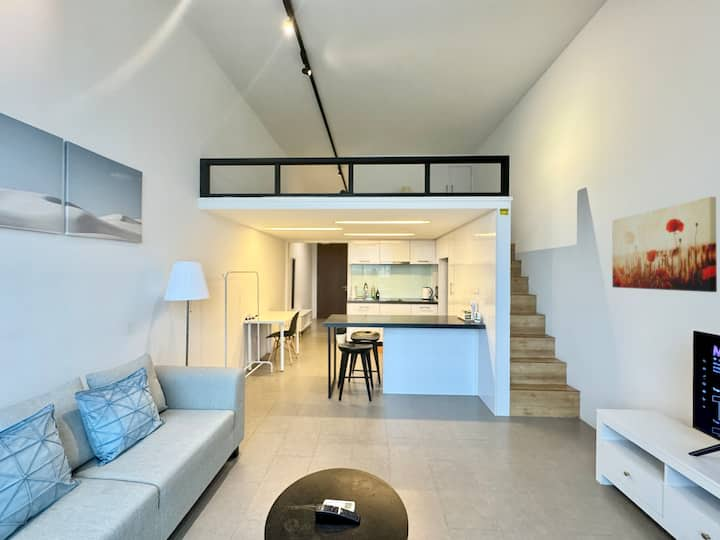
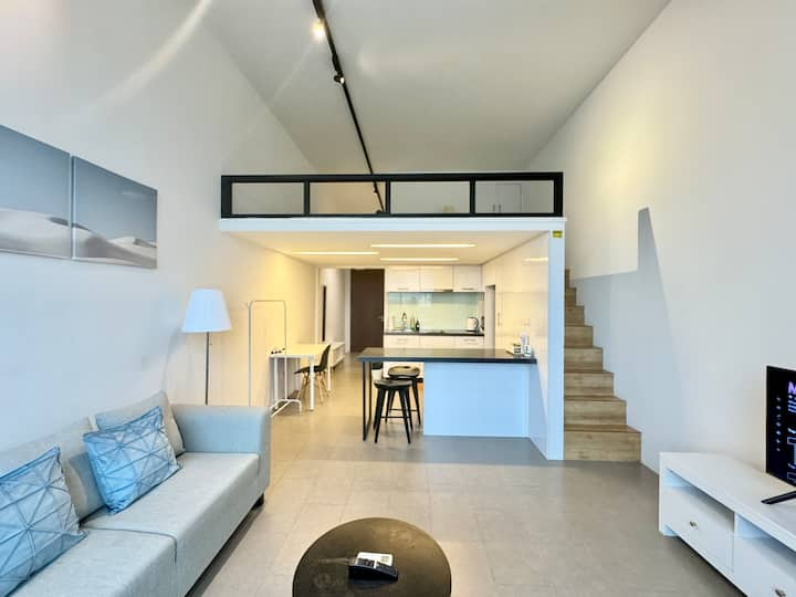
- wall art [611,196,718,293]
